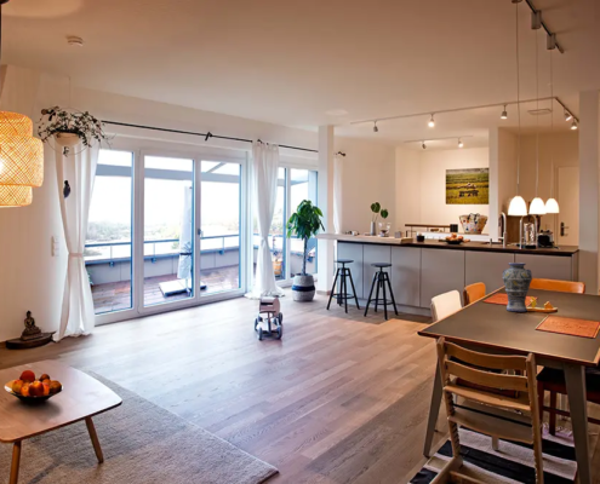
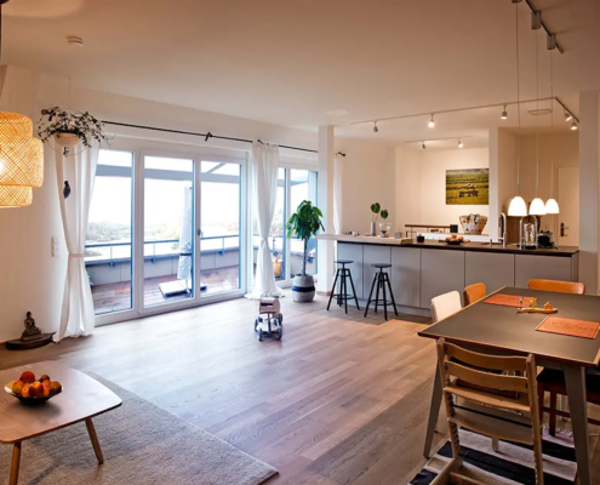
- vase [501,261,533,313]
